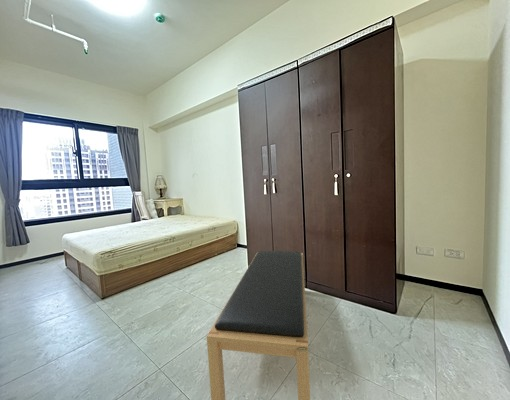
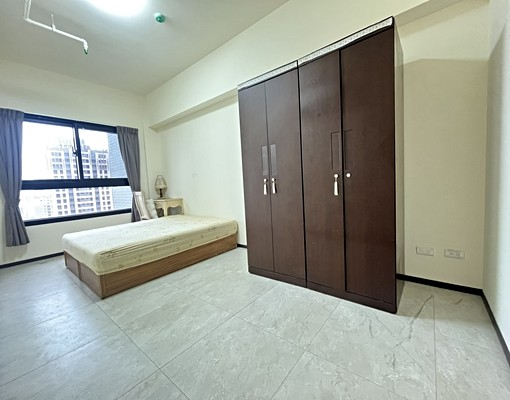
- bench [206,250,311,400]
